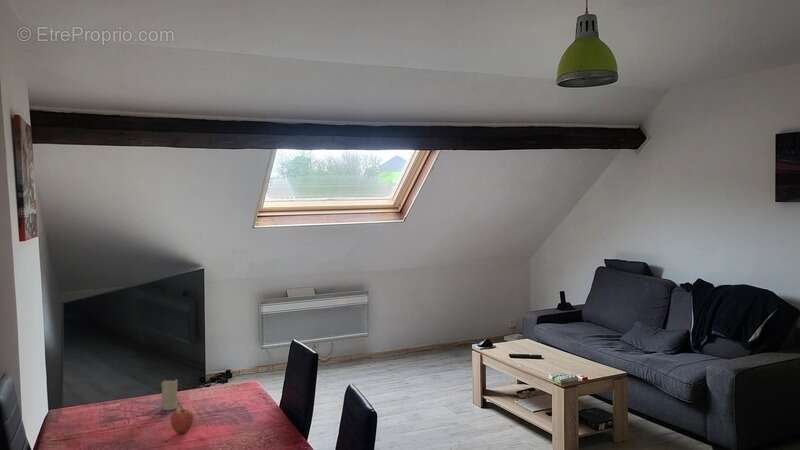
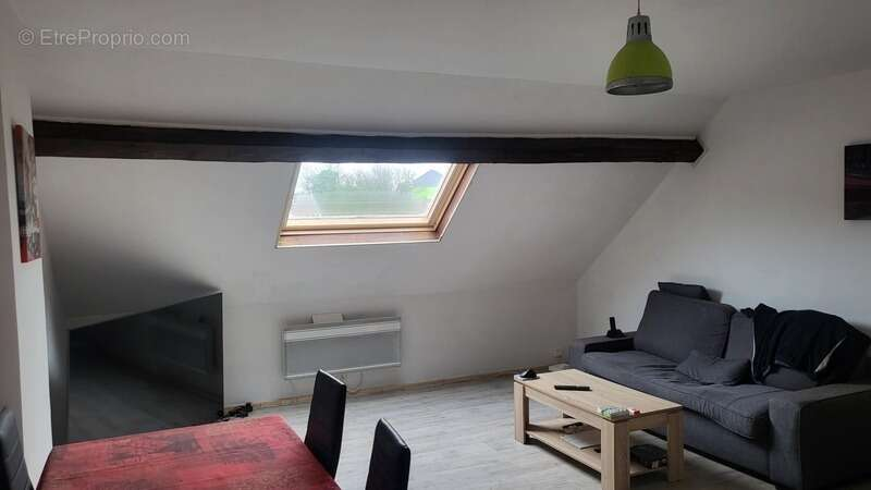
- fruit [170,406,195,435]
- candle [160,379,179,411]
